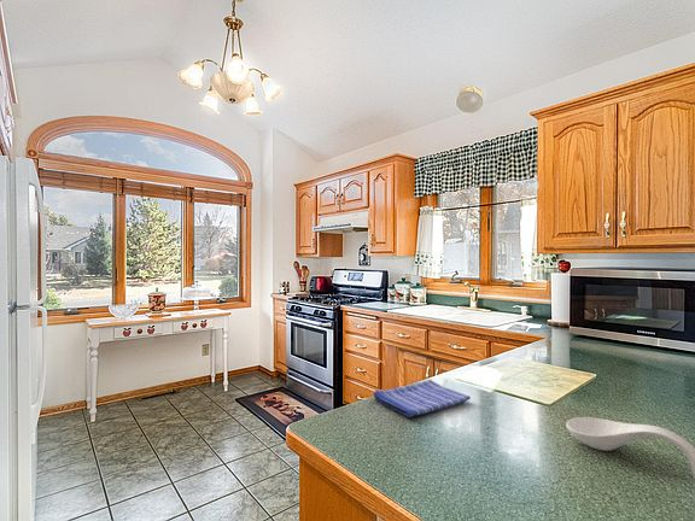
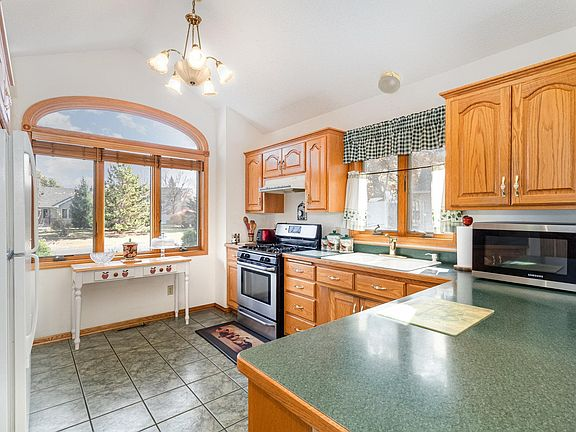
- spoon rest [565,416,695,480]
- dish towel [372,379,472,418]
